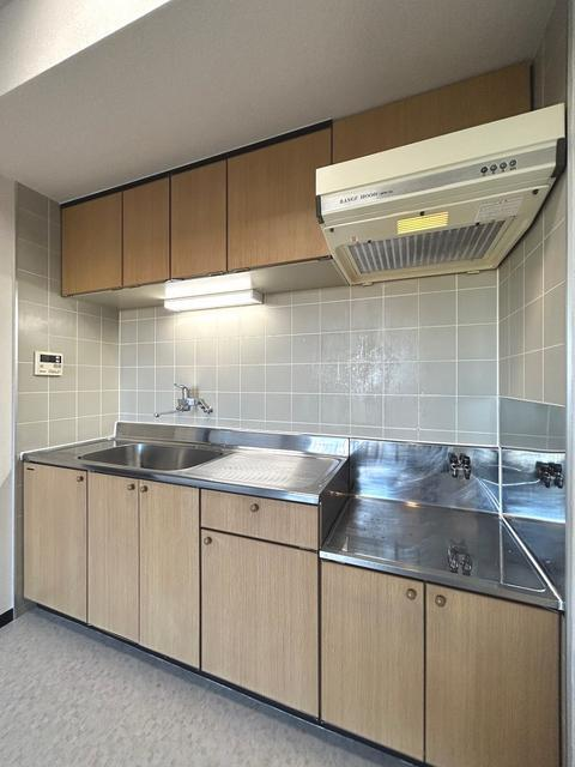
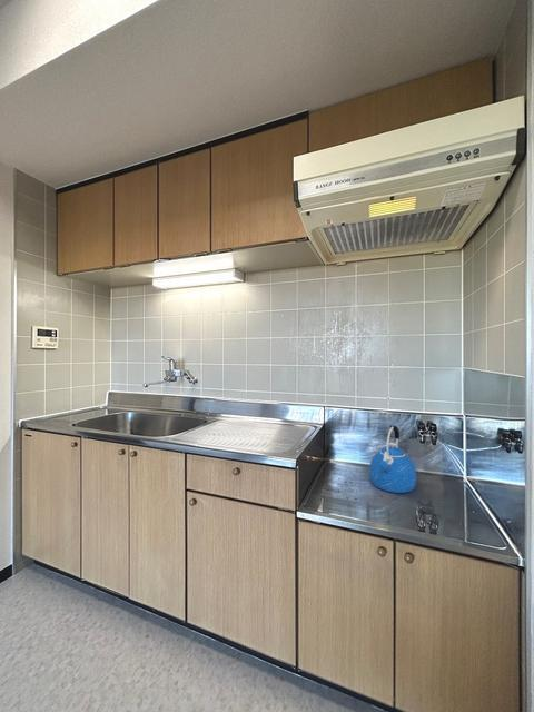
+ kettle [368,425,417,494]
